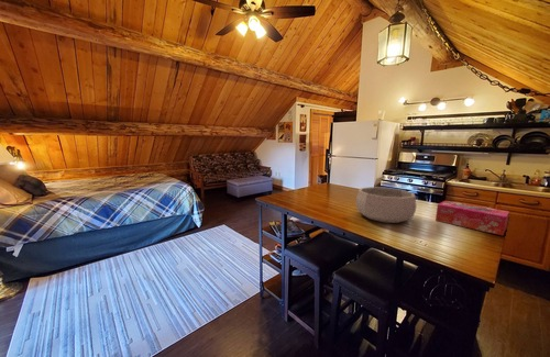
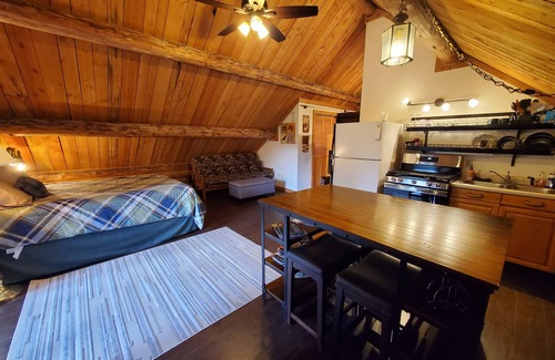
- decorative bowl [355,186,418,224]
- tissue box [435,200,510,236]
